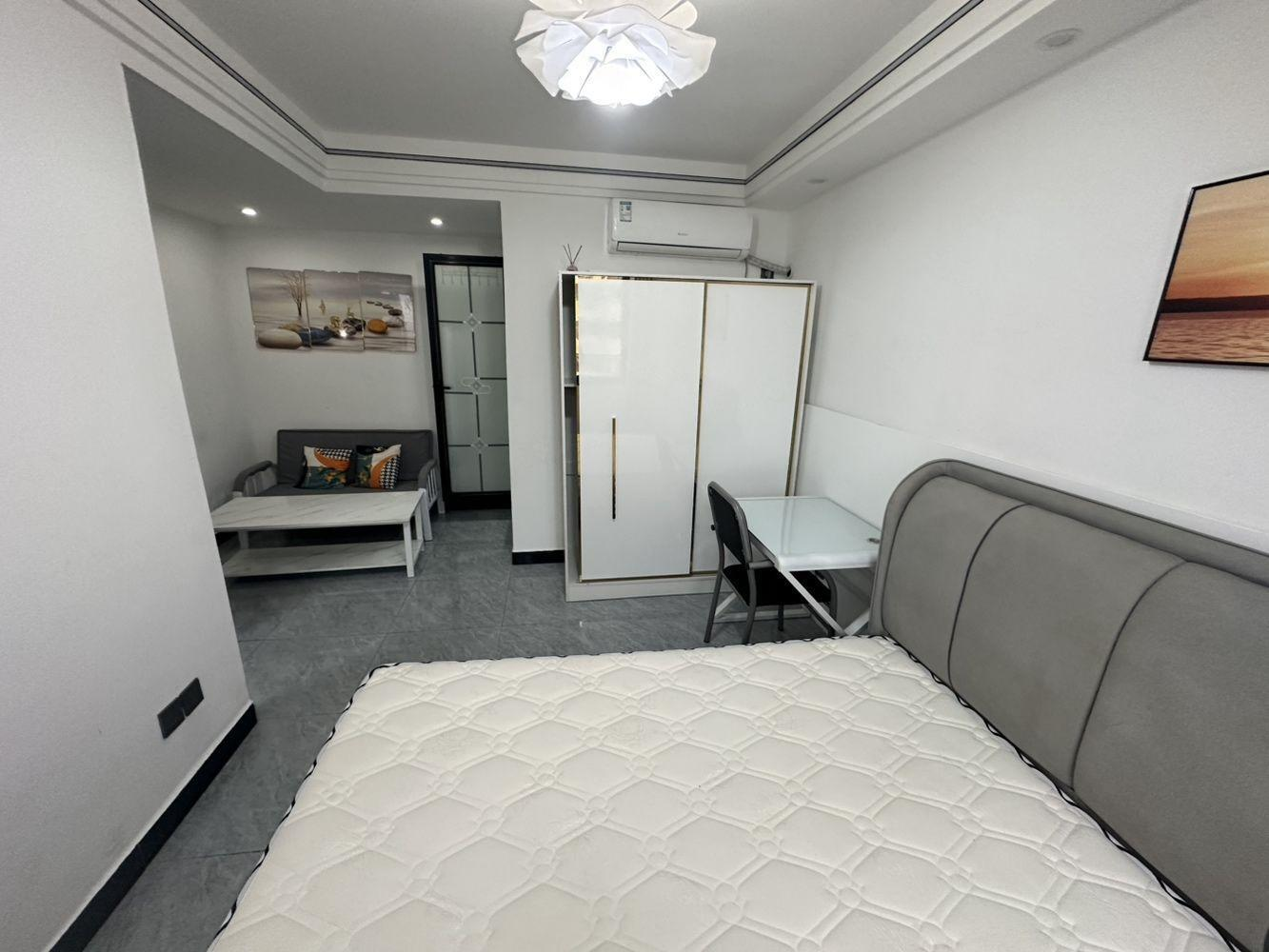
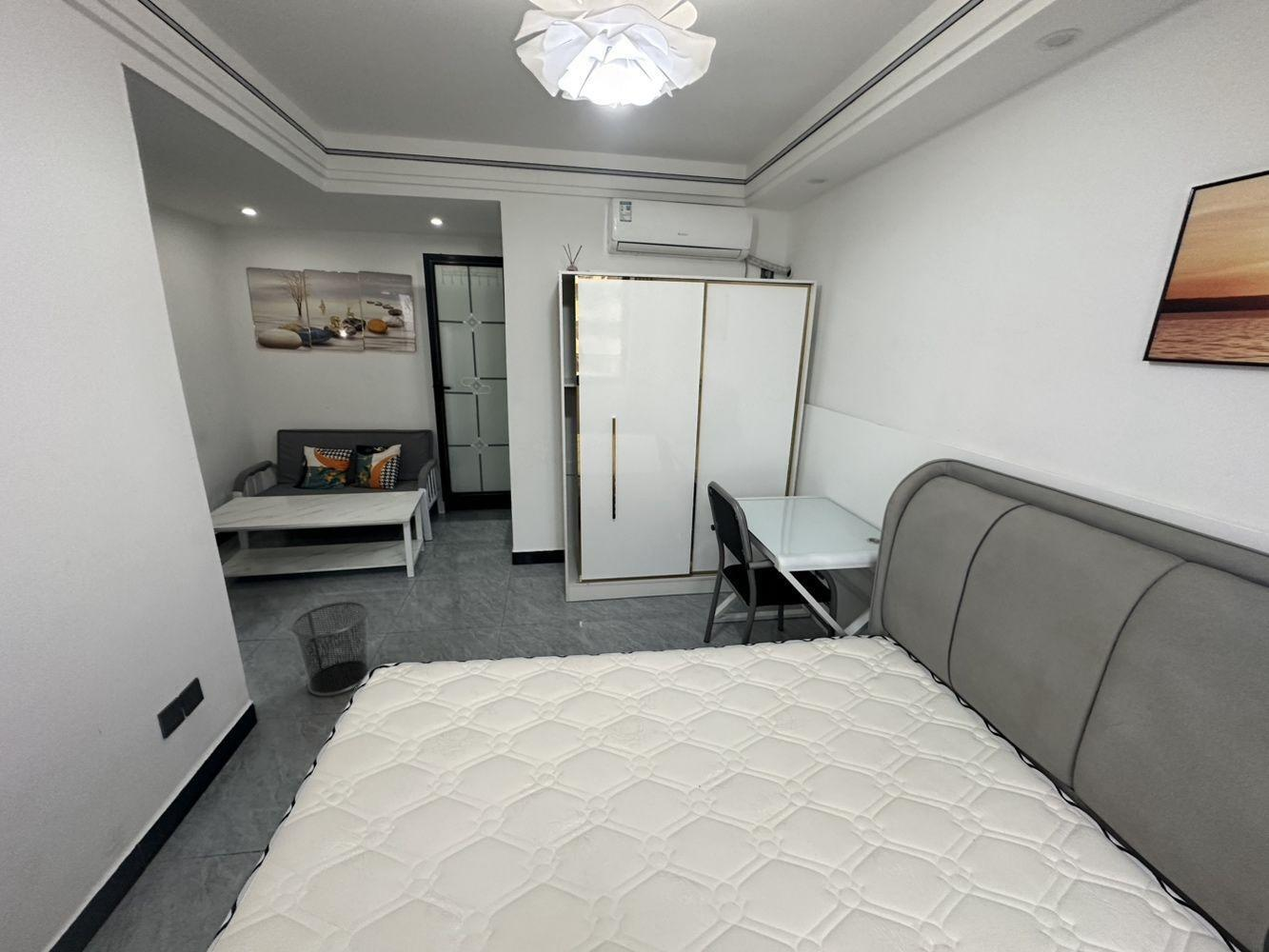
+ waste bin [290,601,371,697]
